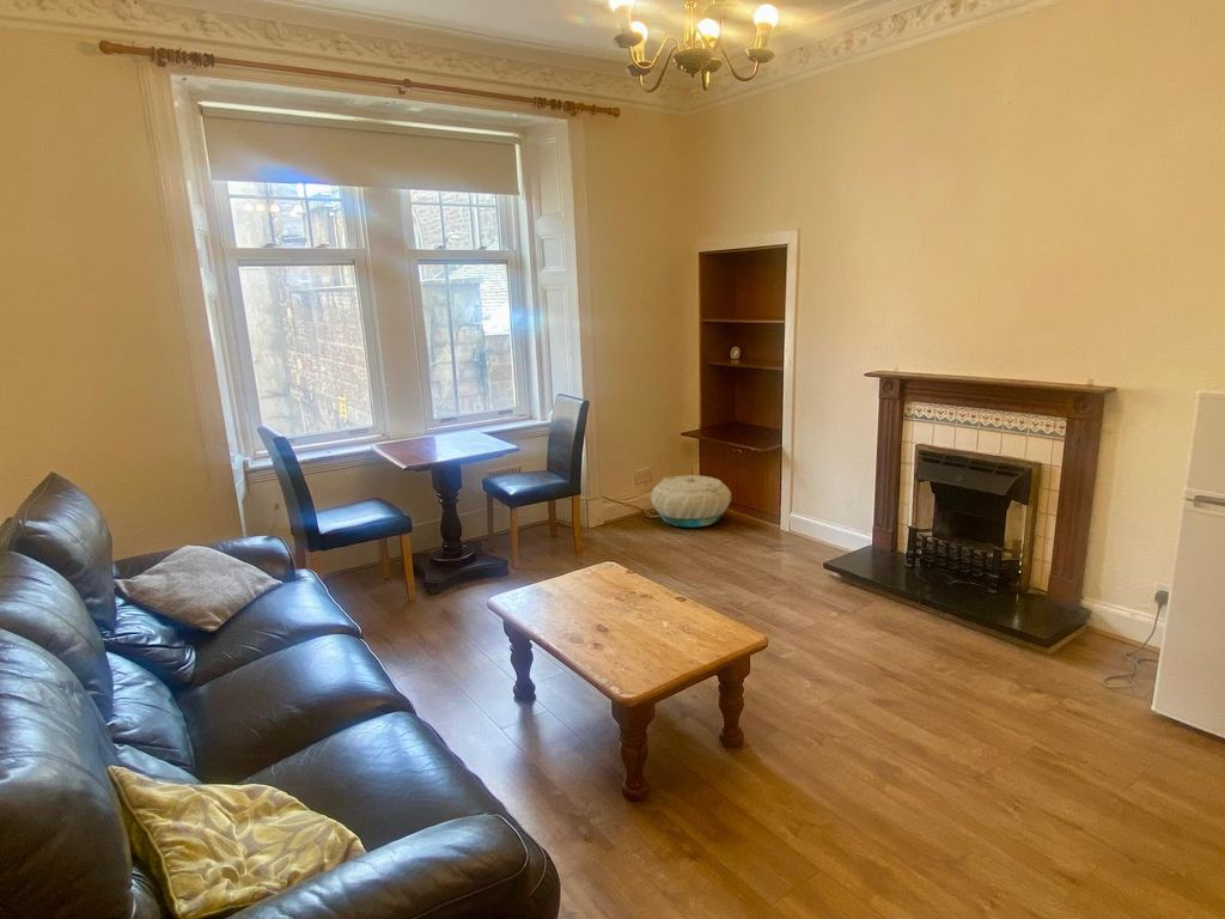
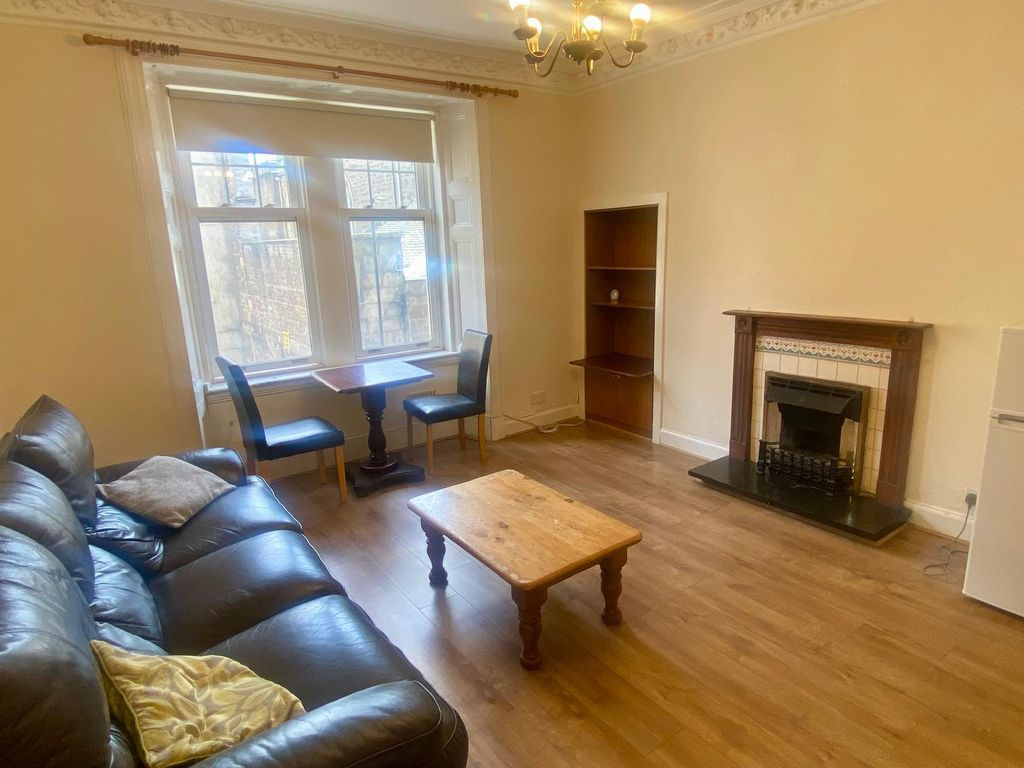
- basket [650,474,732,529]
